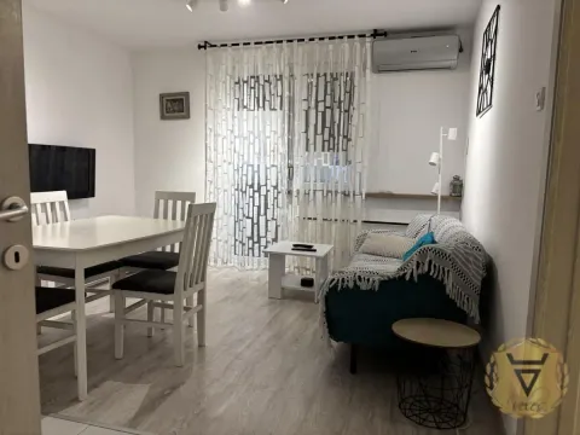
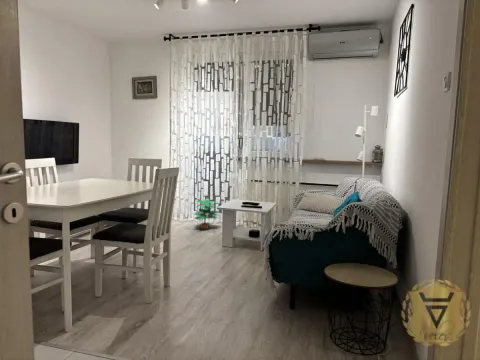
+ potted plant [193,198,220,230]
